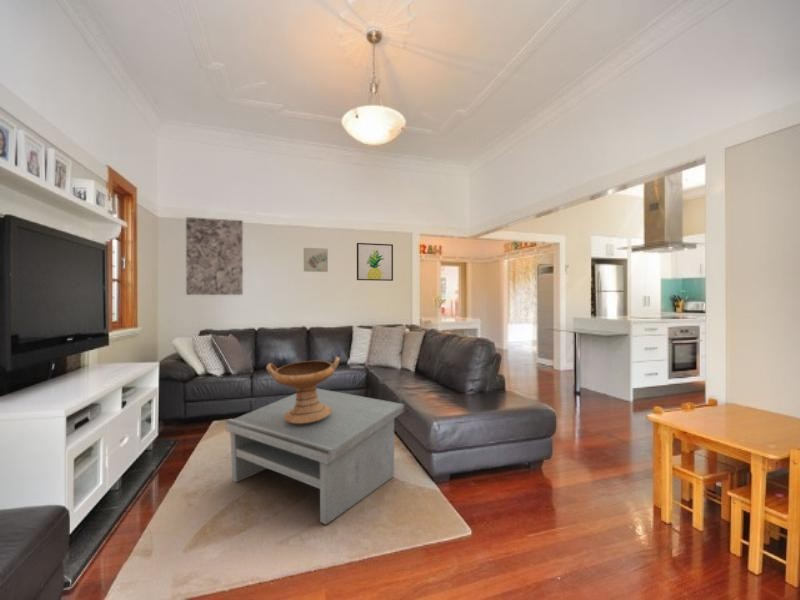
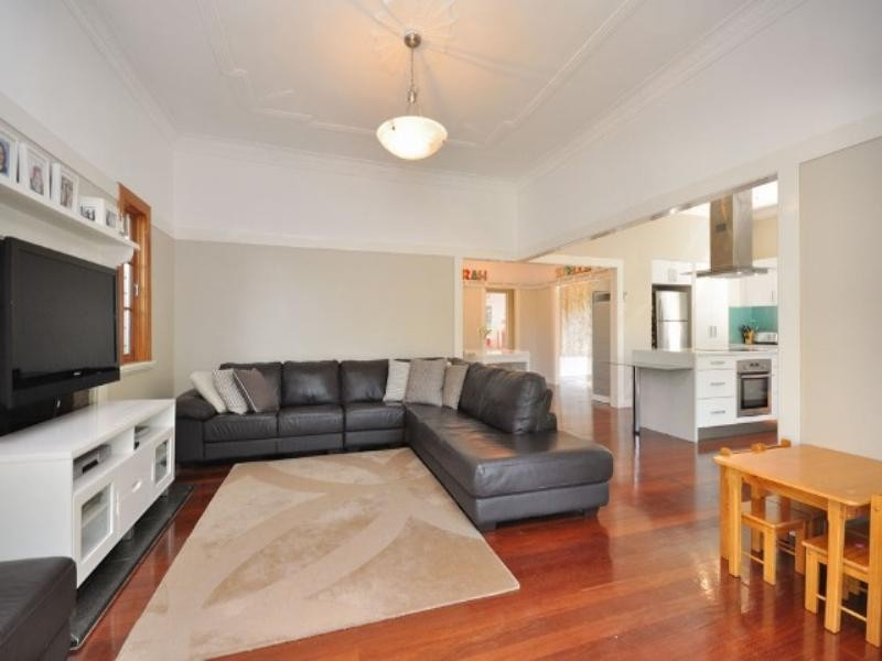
- wall art [185,216,244,296]
- decorative bowl [265,356,341,424]
- wall art [303,247,329,273]
- coffee table [225,387,405,526]
- wall art [356,242,394,282]
